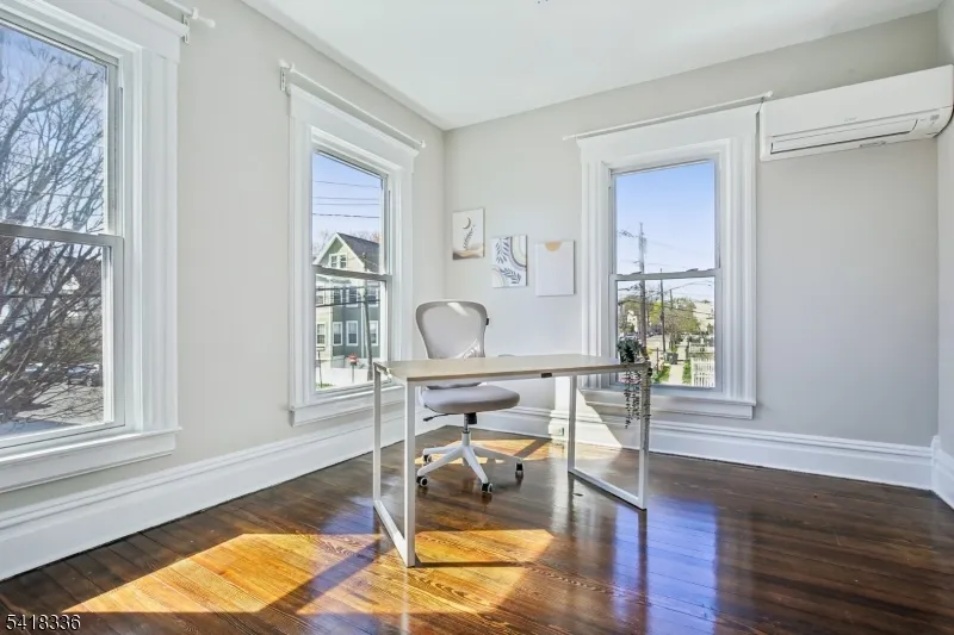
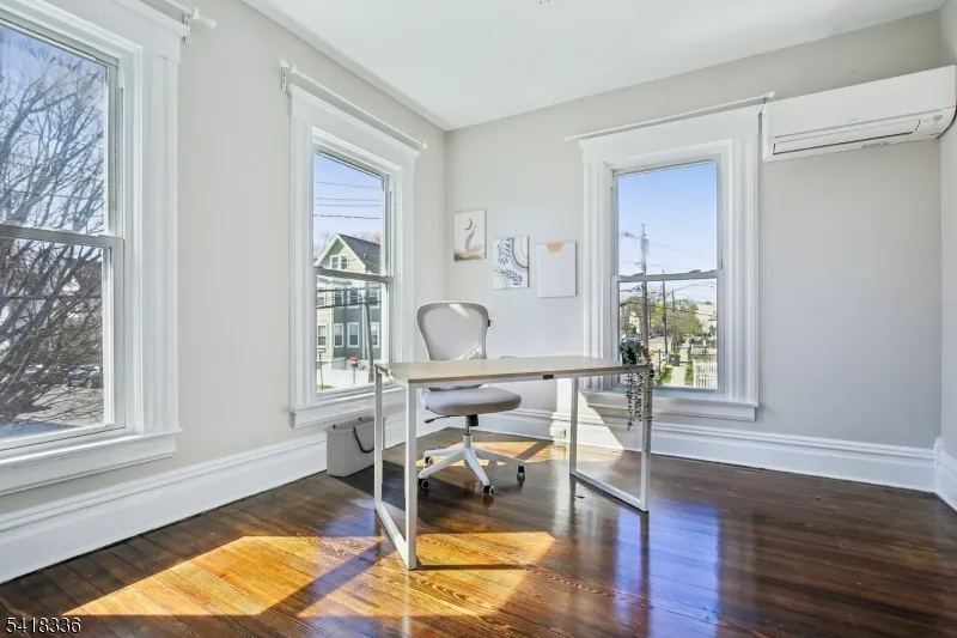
+ storage bin [323,414,388,478]
